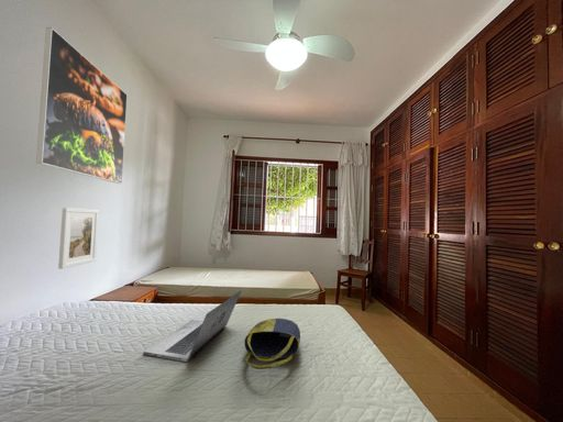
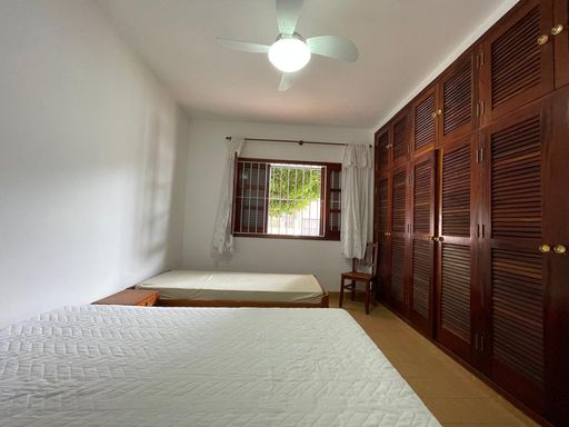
- laptop [142,290,242,363]
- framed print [57,207,100,270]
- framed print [35,26,129,185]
- tote bag [243,318,301,370]
